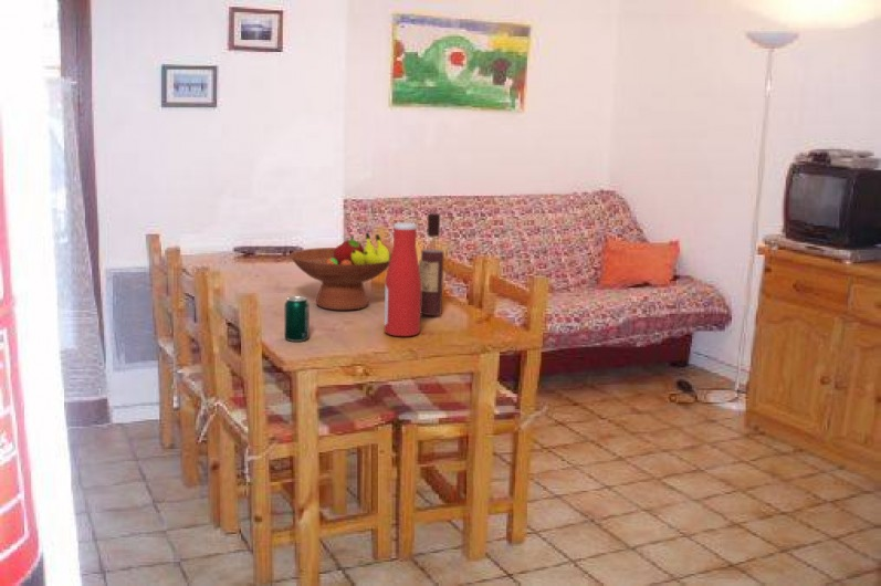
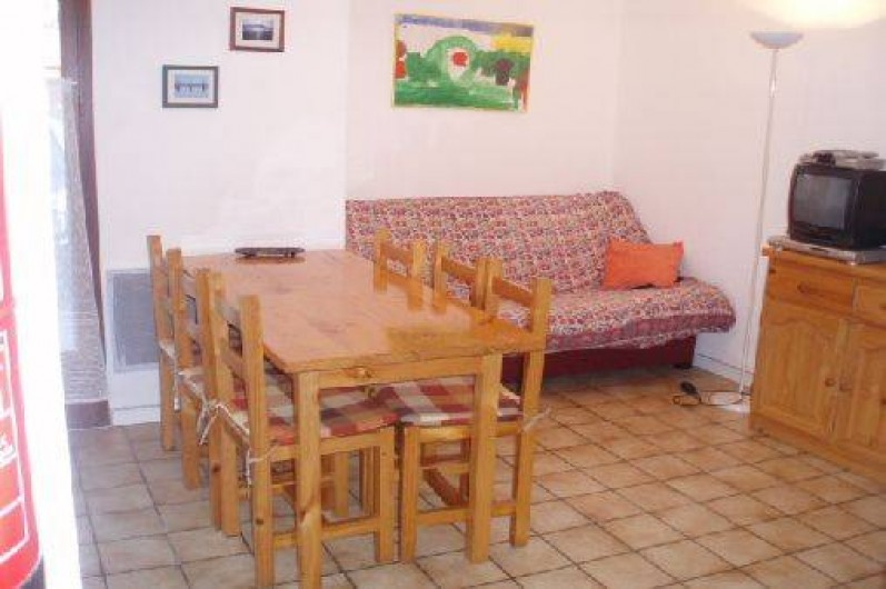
- wine bottle [418,212,445,316]
- bottle [384,221,421,337]
- fruit bowl [289,231,391,311]
- beverage can [284,295,311,343]
